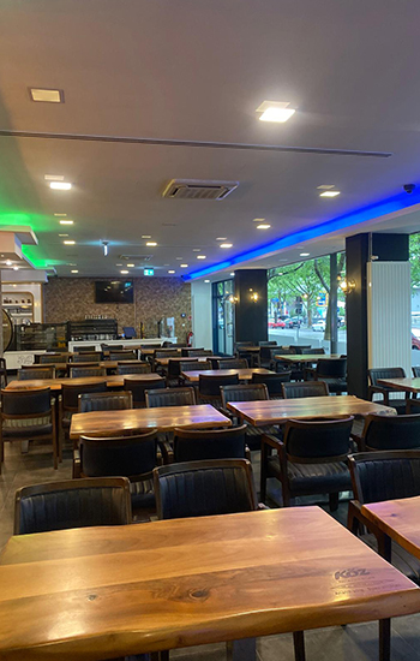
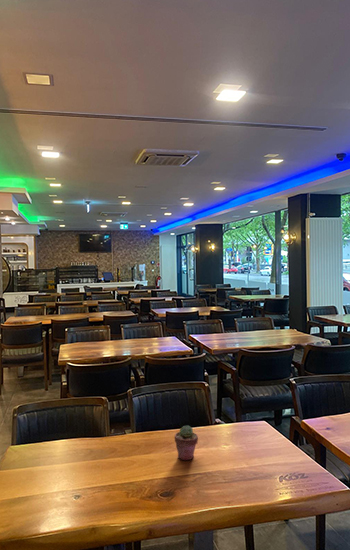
+ potted succulent [174,424,199,461]
